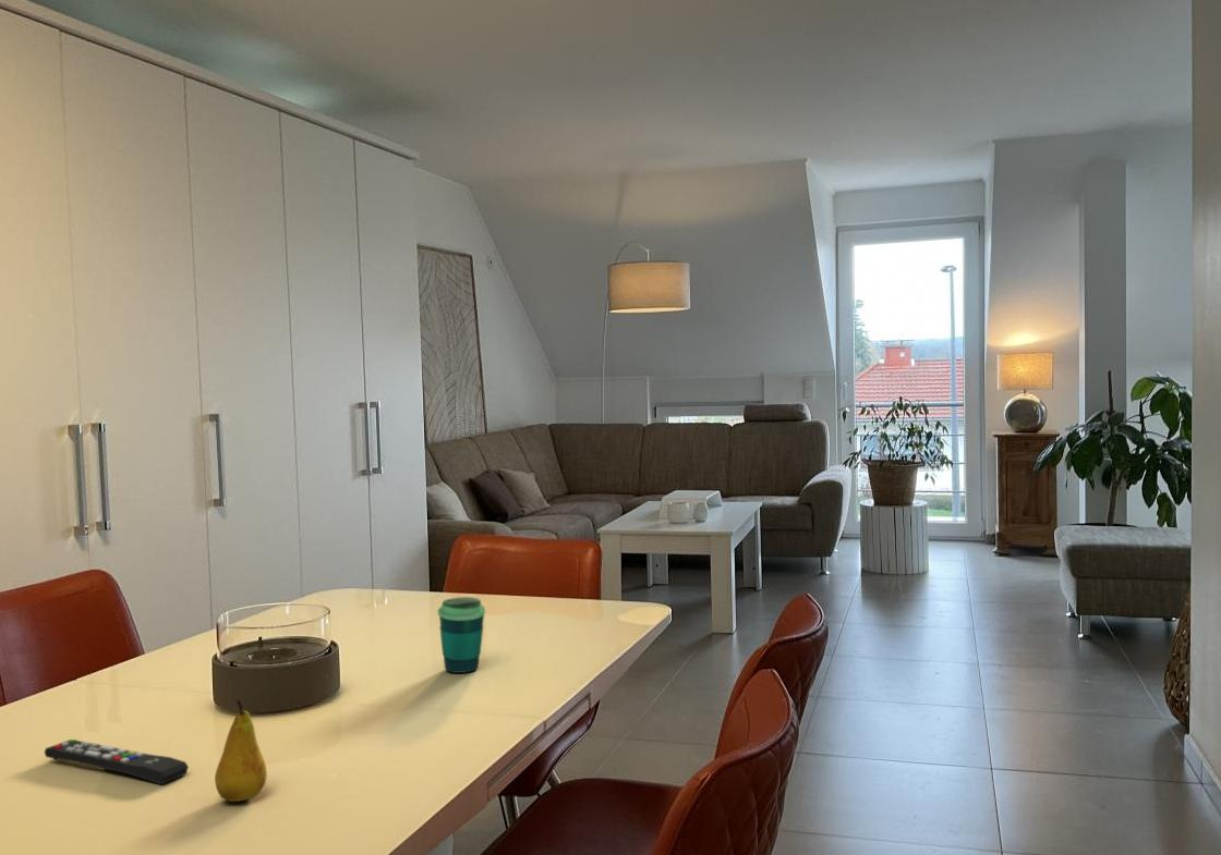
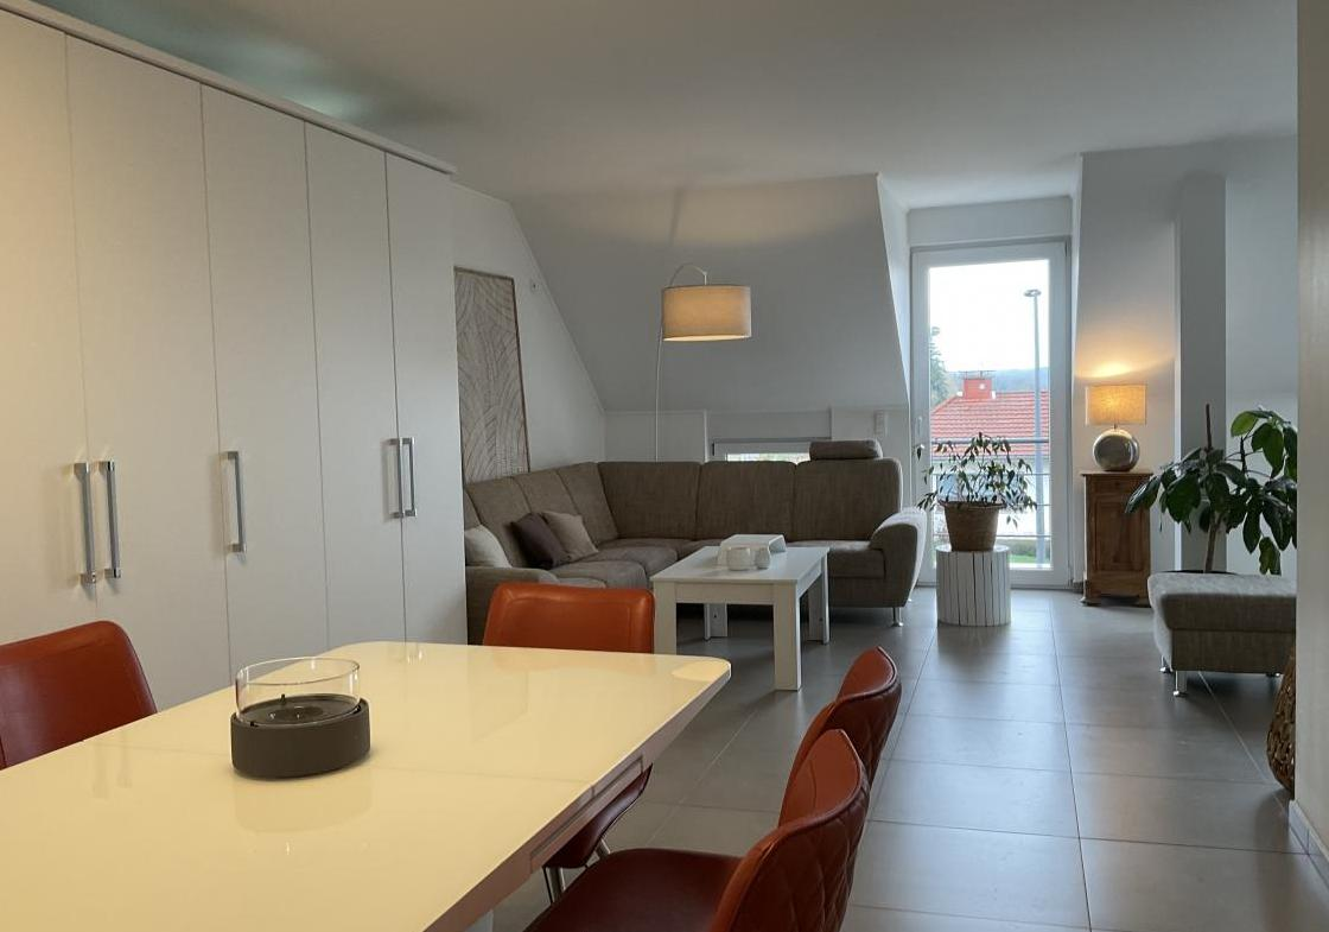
- fruit [214,699,268,803]
- remote control [44,738,190,785]
- cup [437,596,486,674]
